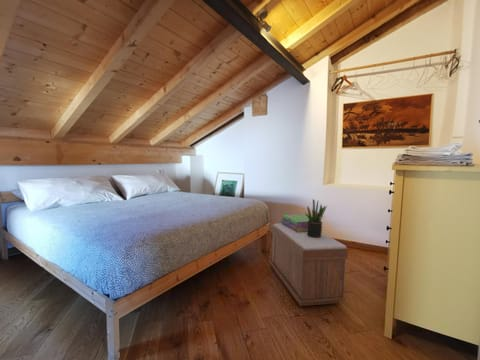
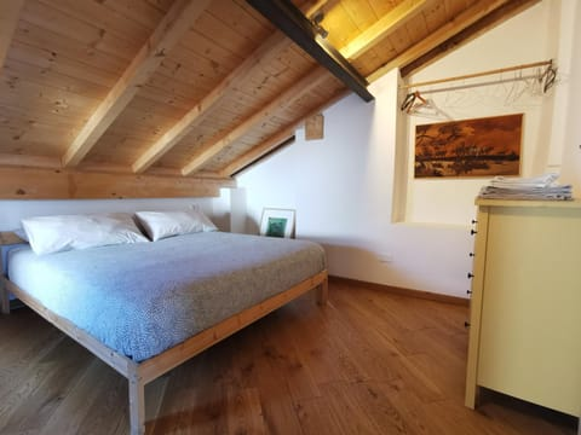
- bench [268,222,349,307]
- potted plant [304,198,328,238]
- stack of books [280,214,323,232]
